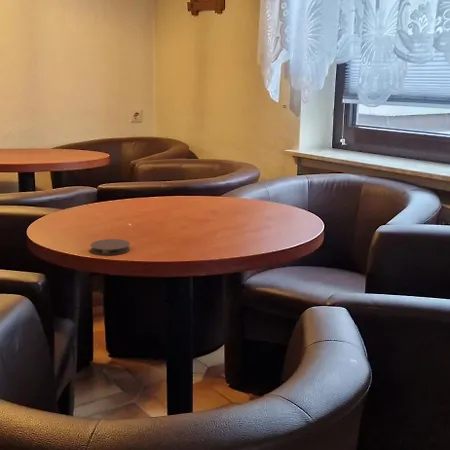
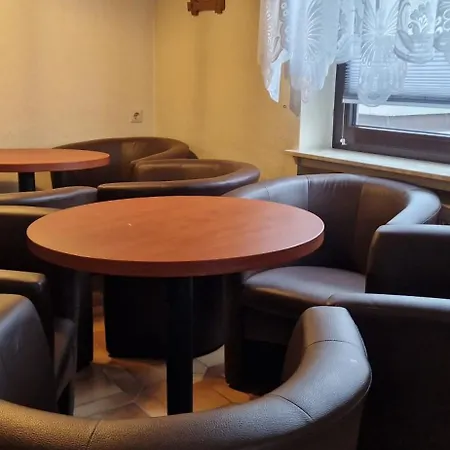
- coaster [89,238,131,256]
